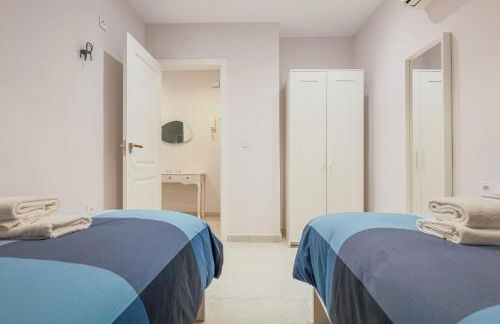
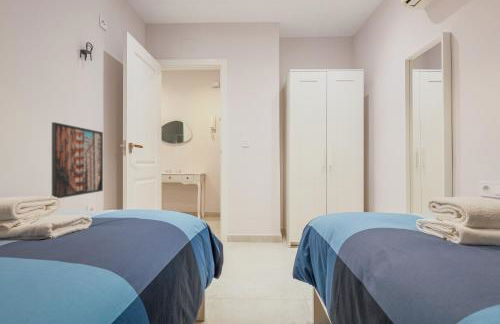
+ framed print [51,121,104,199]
